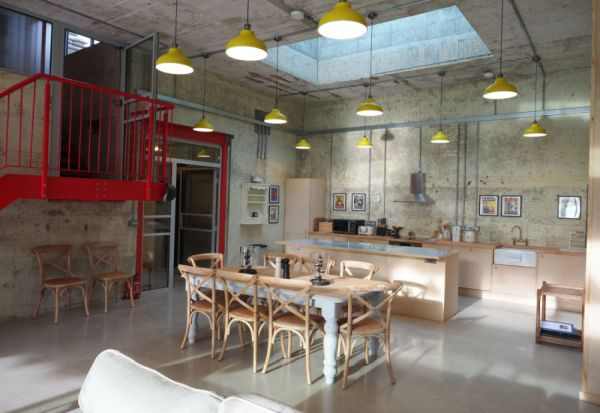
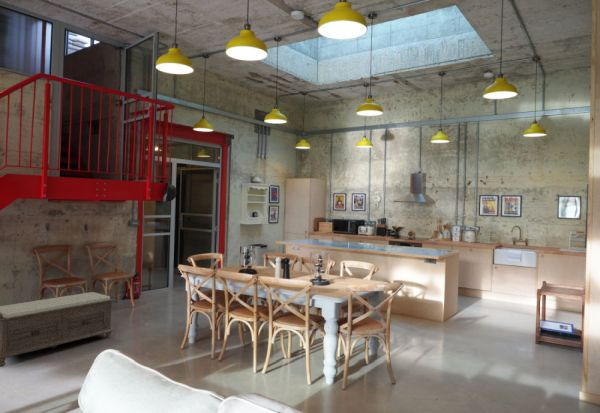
+ bench [0,291,116,368]
